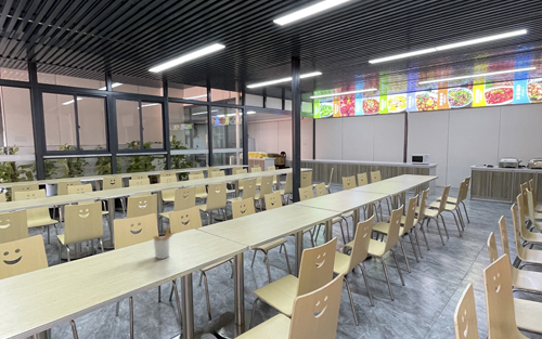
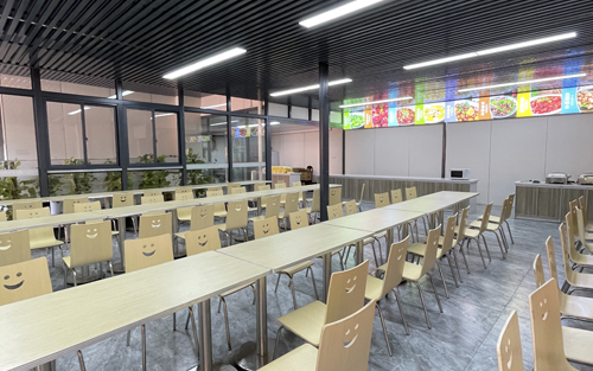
- utensil holder [152,226,177,260]
